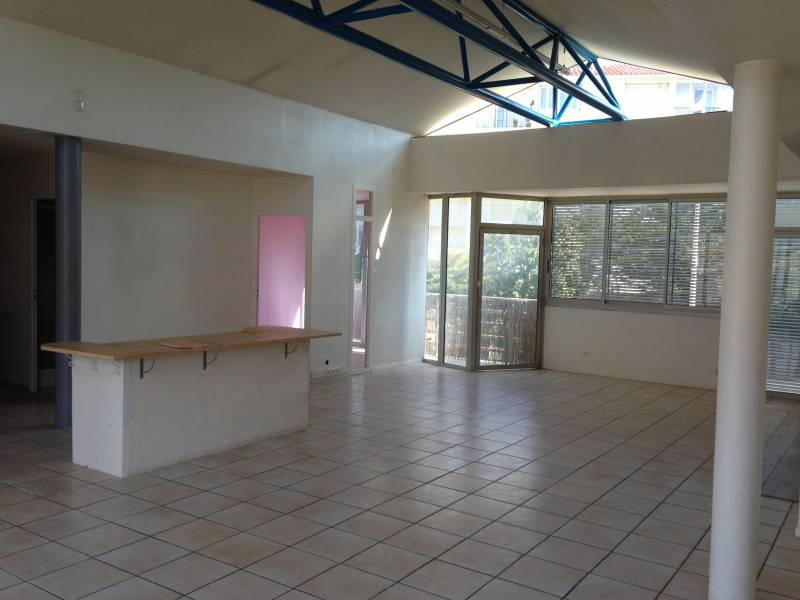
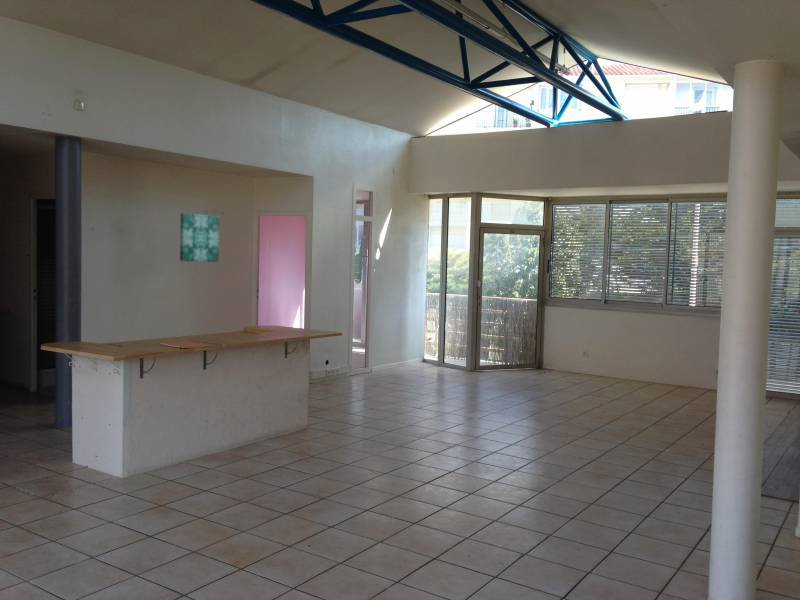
+ wall art [179,212,220,263]
